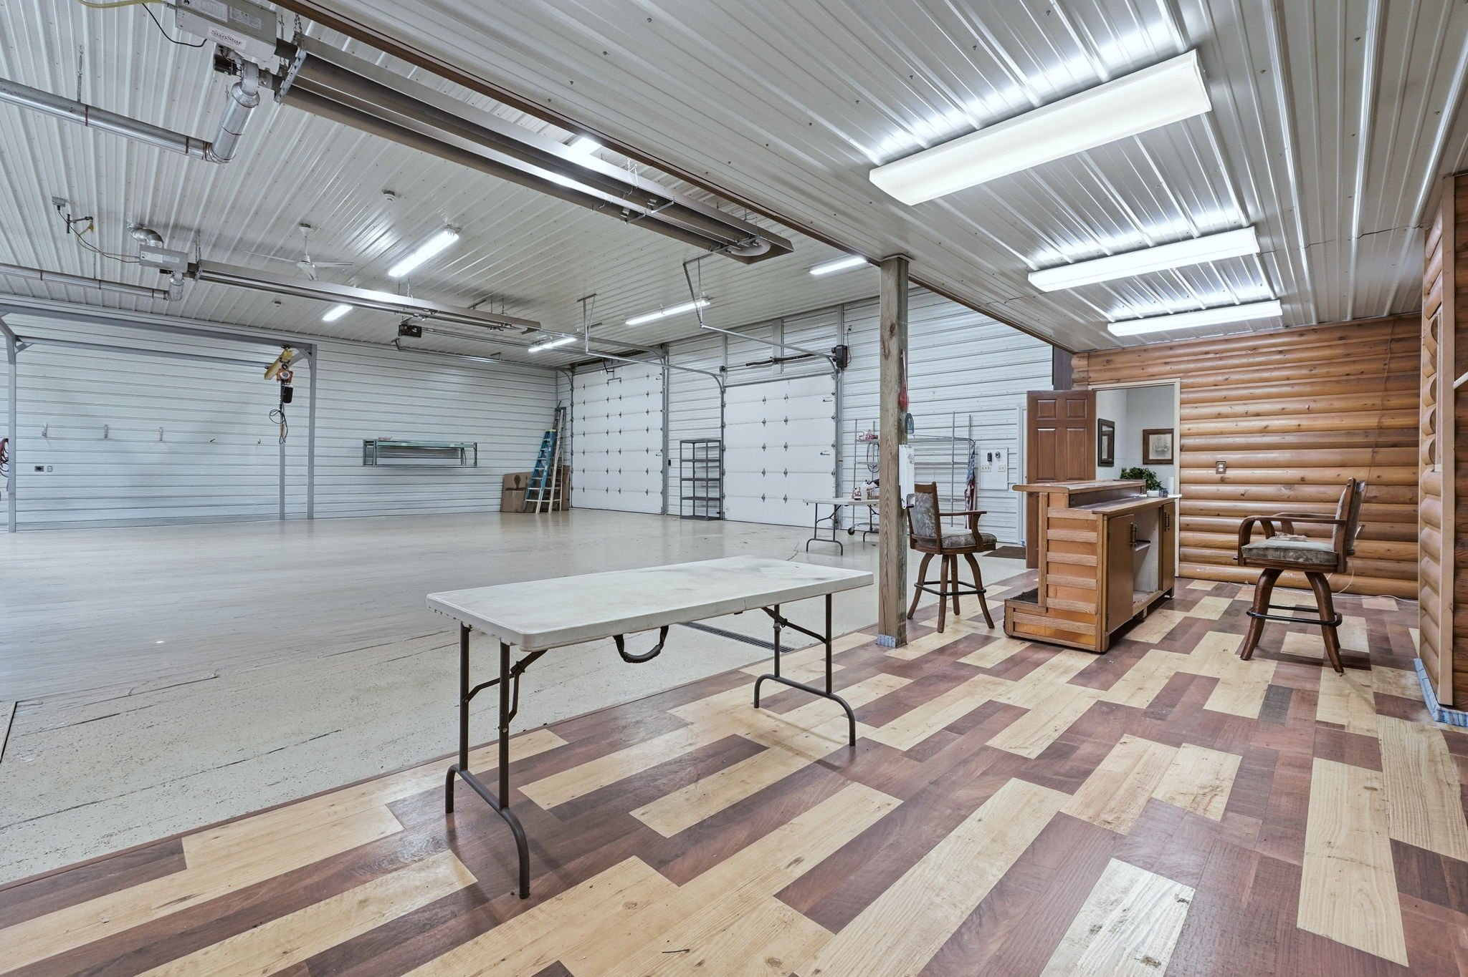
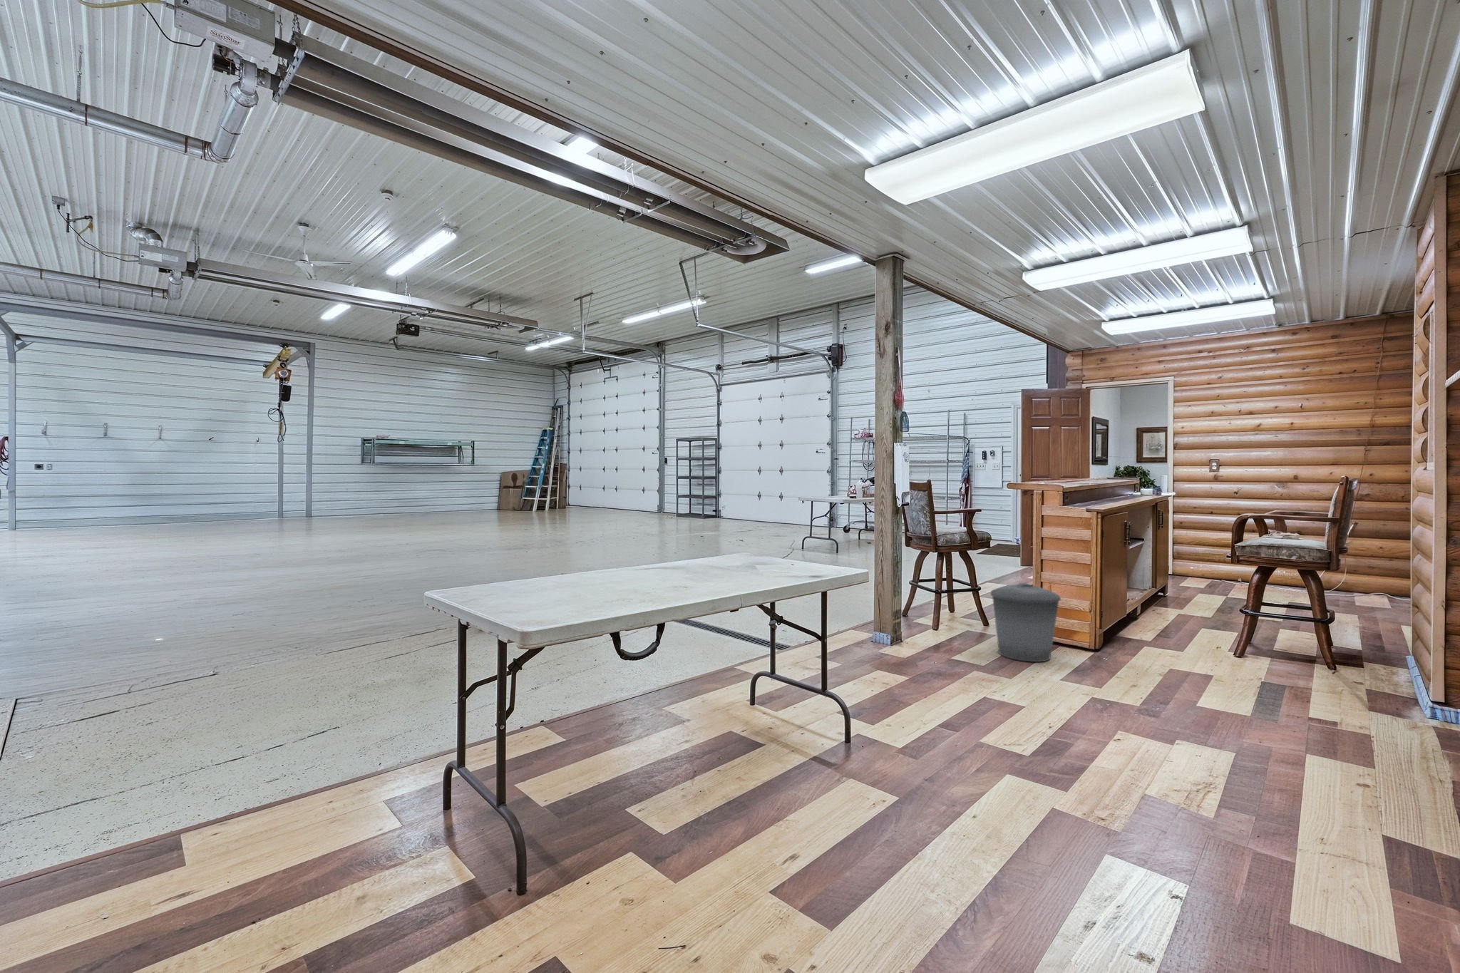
+ trash can [990,582,1062,662]
